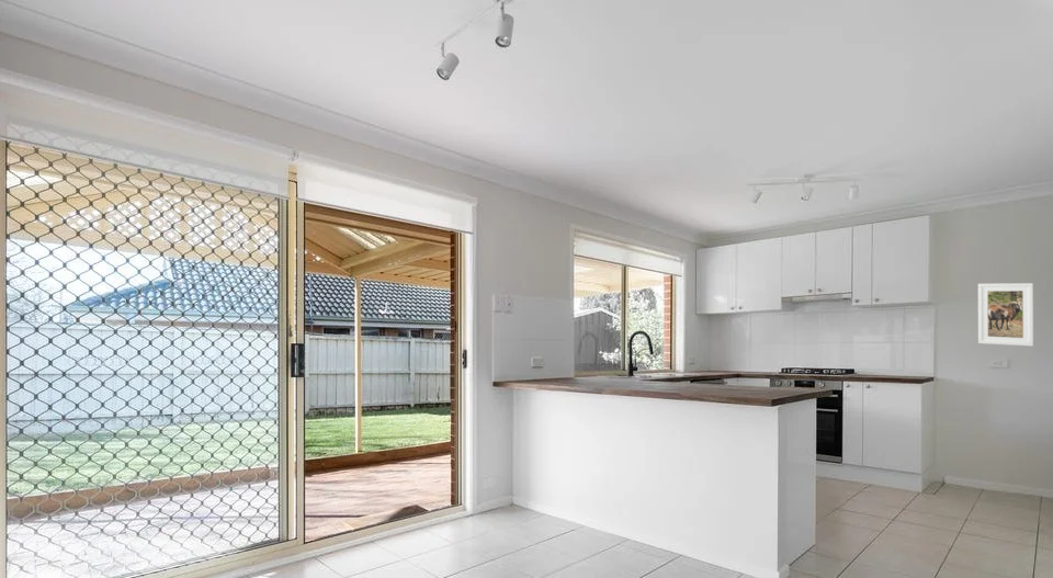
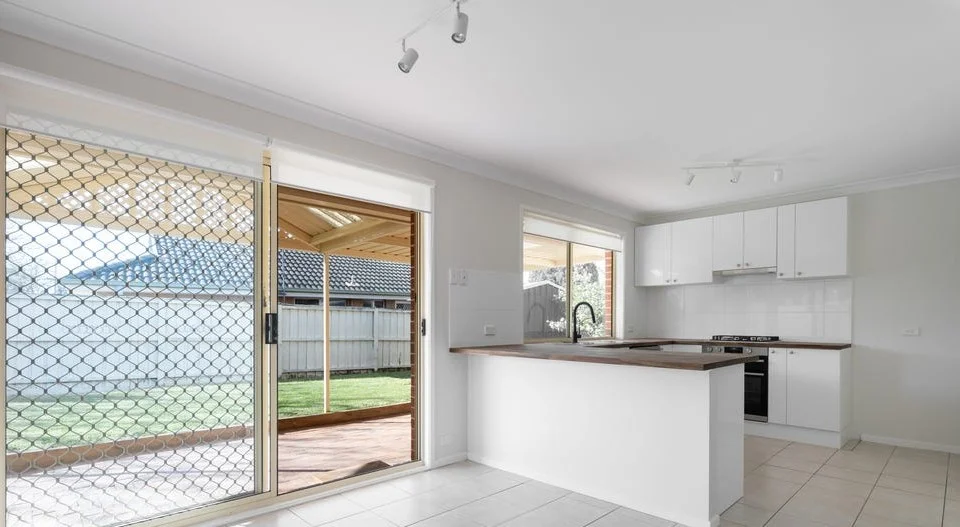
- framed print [977,282,1034,347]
